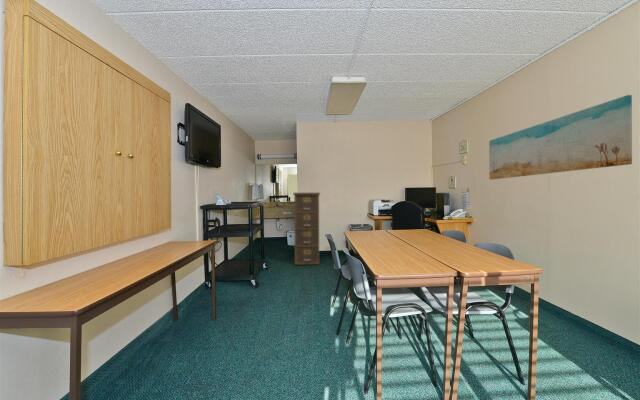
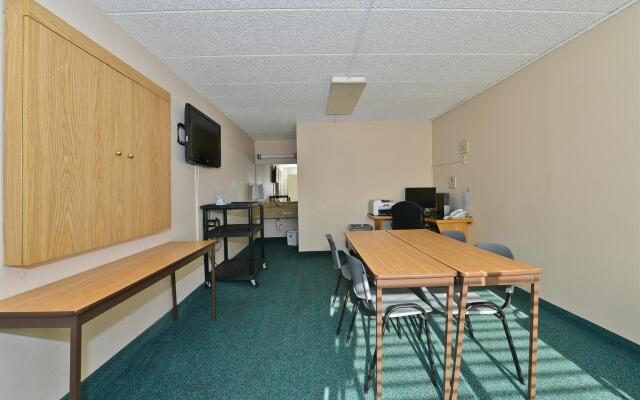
- filing cabinet [292,192,321,266]
- wall art [488,94,633,181]
